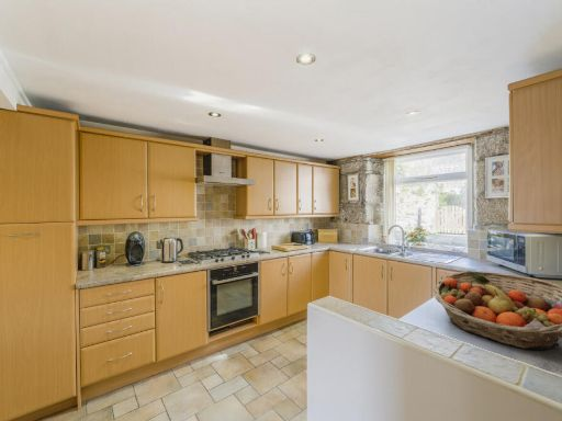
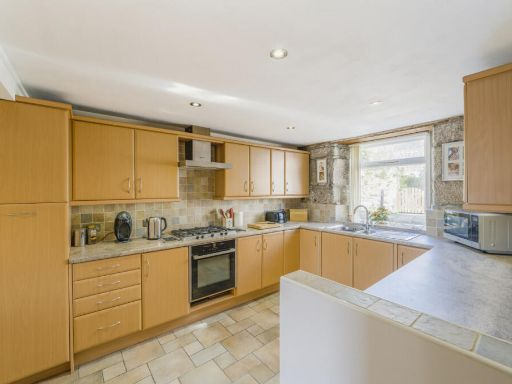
- fruit basket [432,270,562,351]
